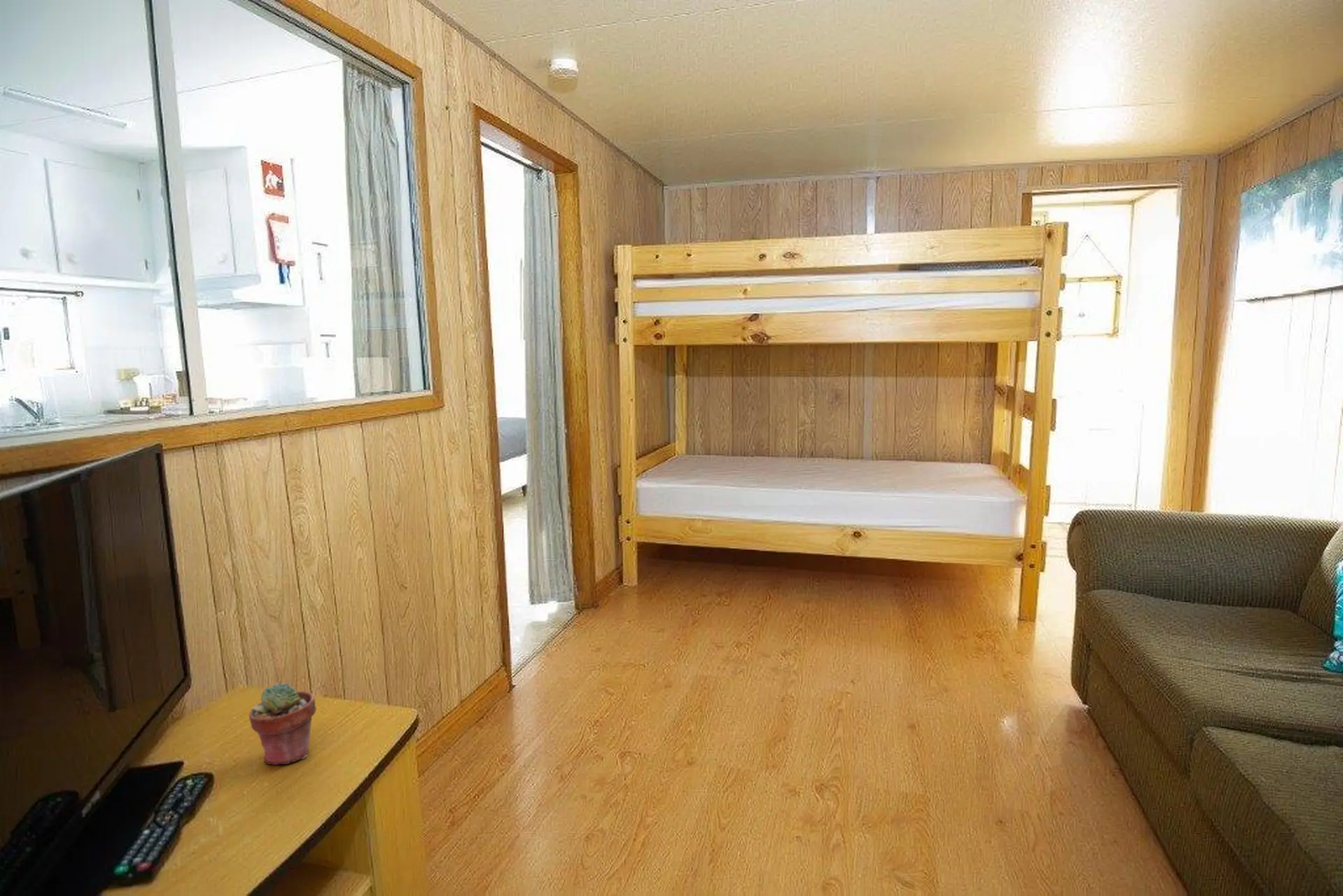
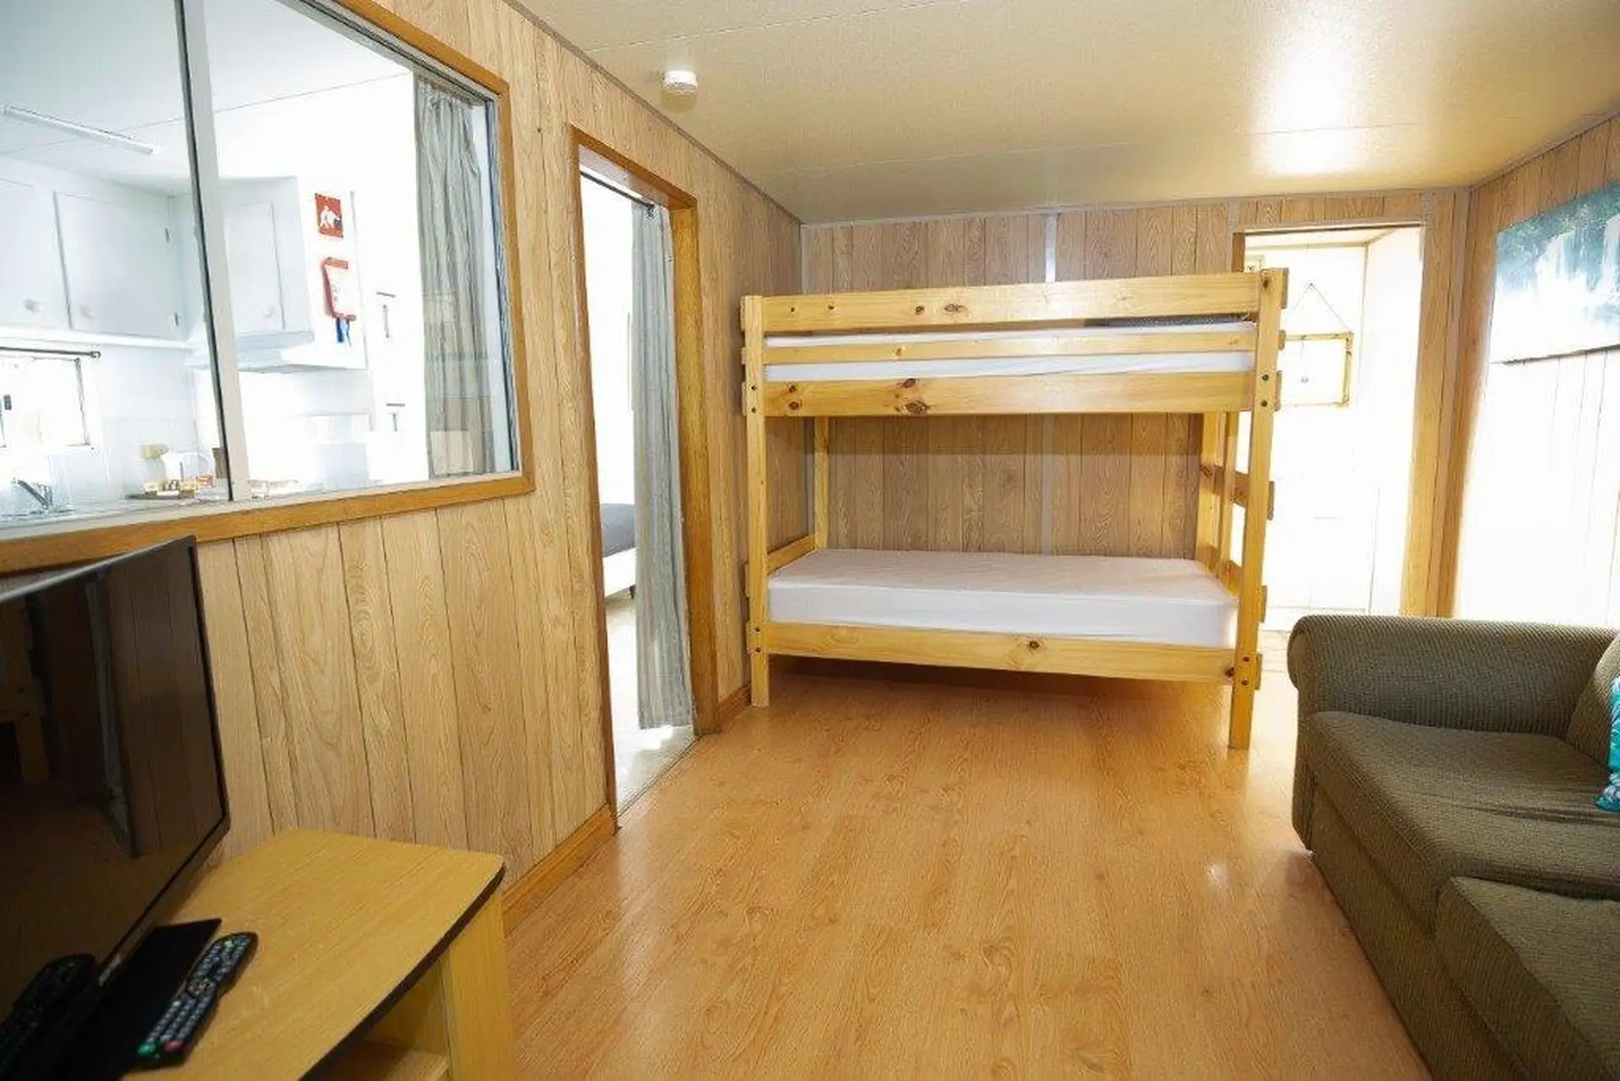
- potted succulent [248,683,317,765]
